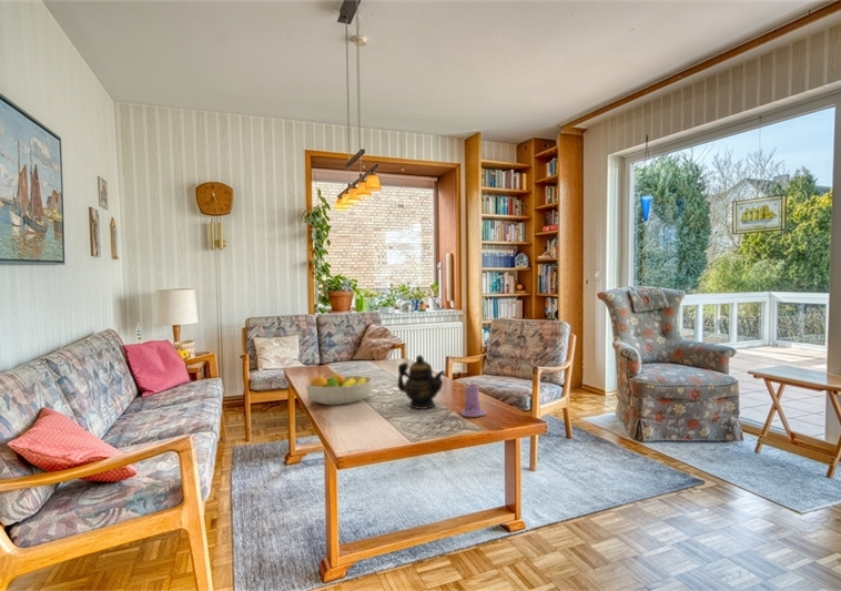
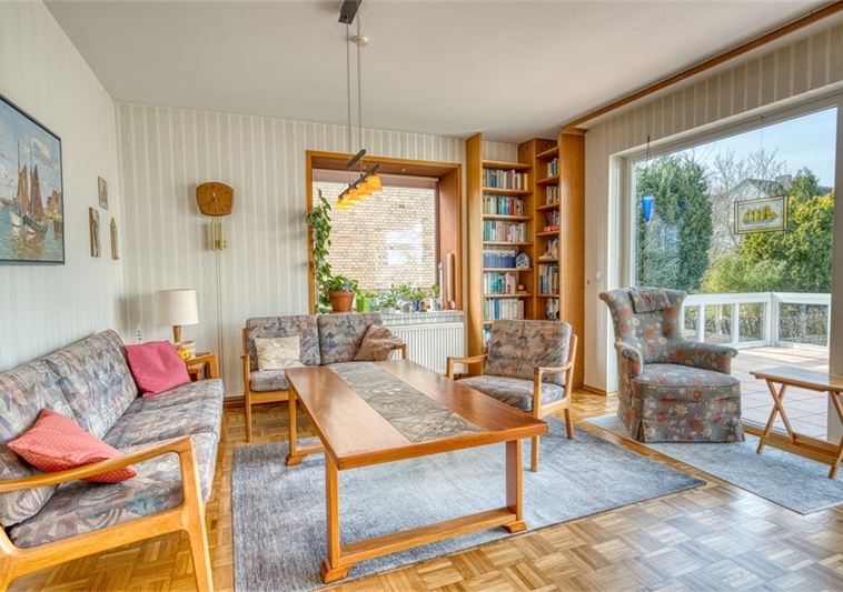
- candle [459,383,487,418]
- fruit bowl [305,373,374,406]
- teapot [396,354,446,410]
